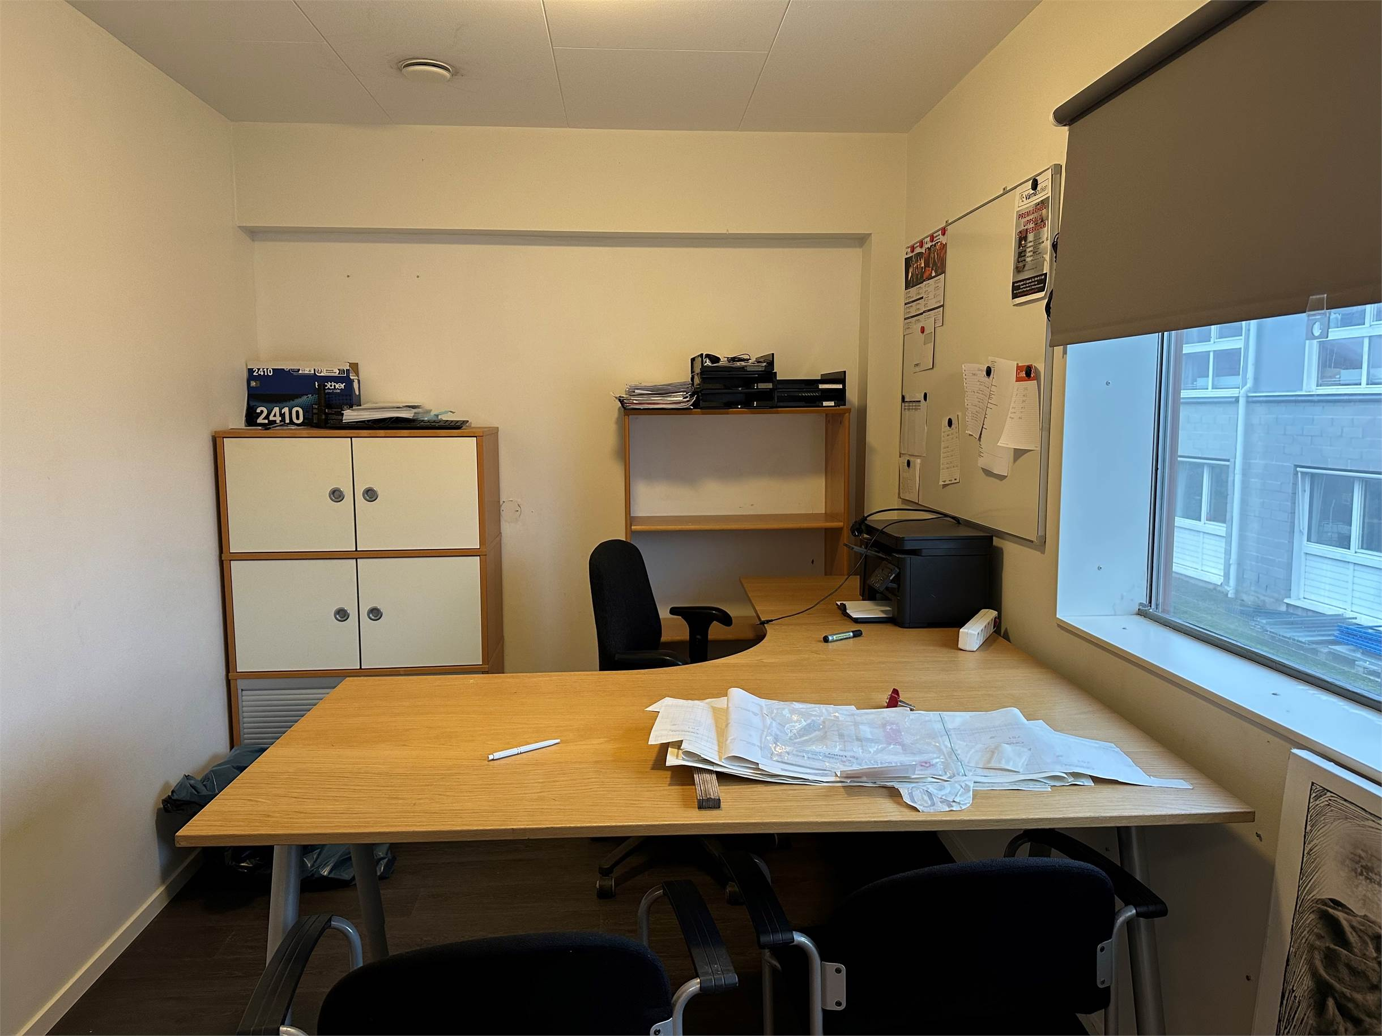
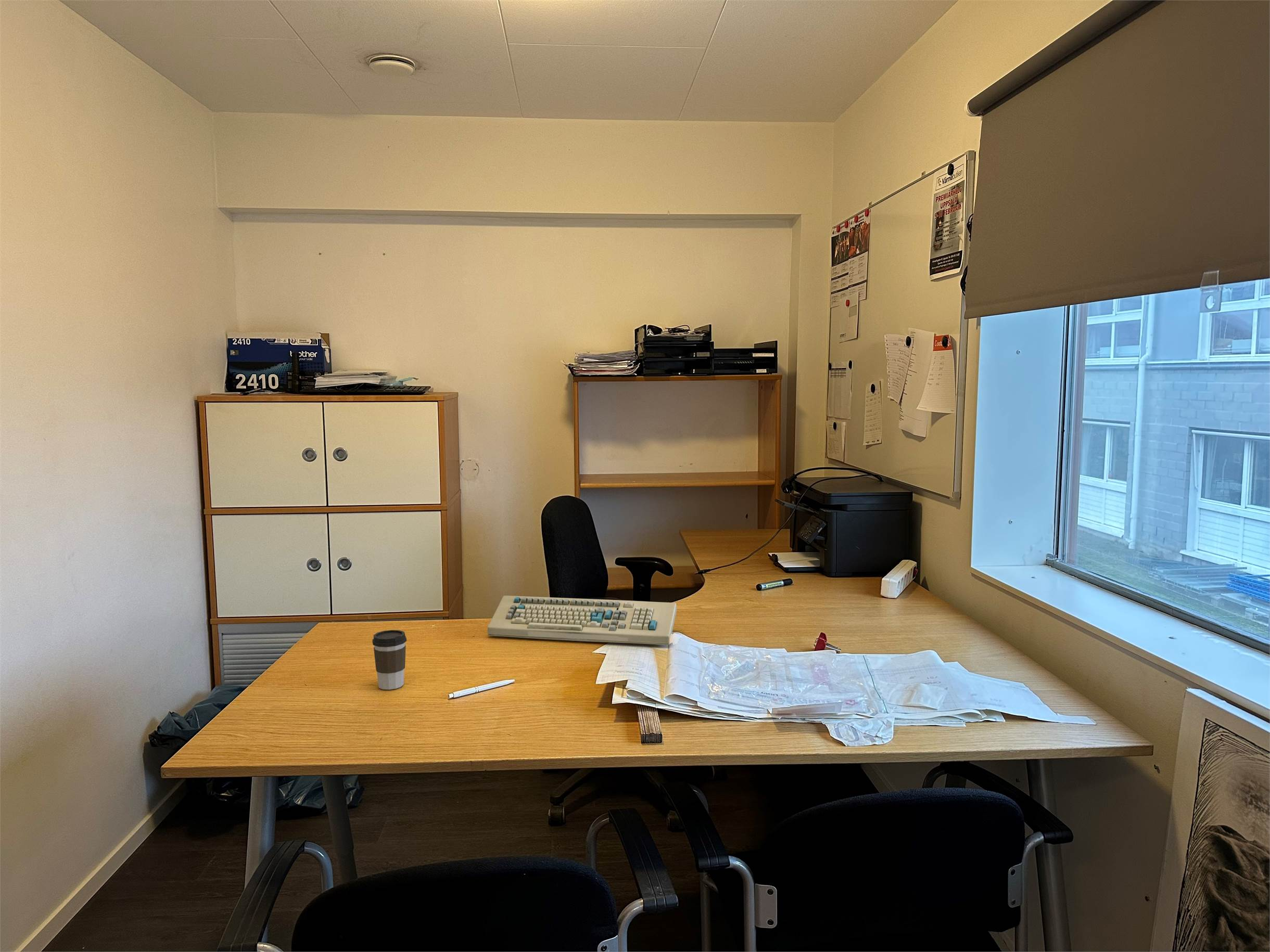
+ coffee cup [372,629,407,690]
+ keyboard [487,595,677,646]
